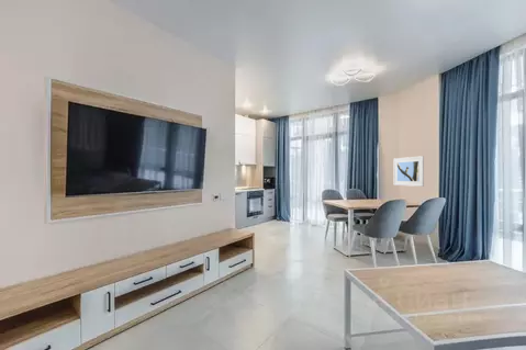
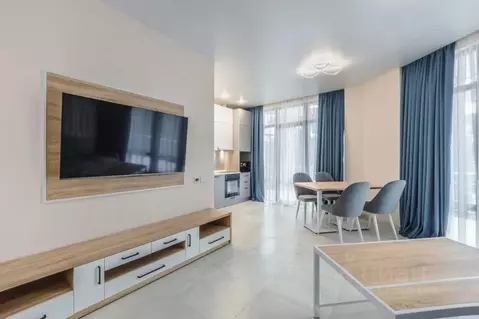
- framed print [393,155,425,188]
